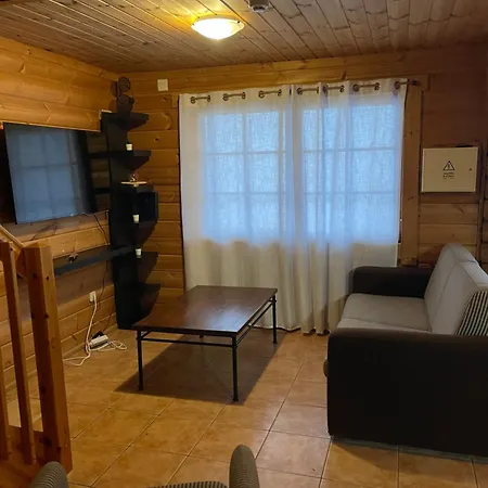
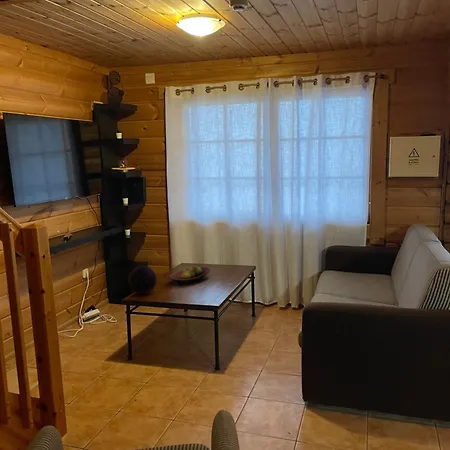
+ decorative orb [127,265,158,295]
+ fruit bowl [168,264,211,286]
